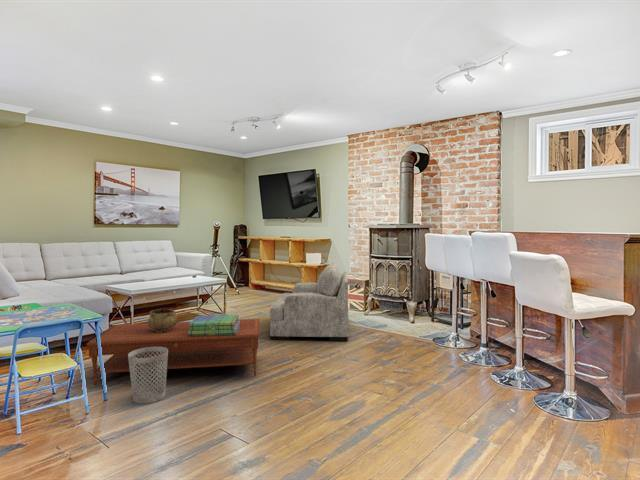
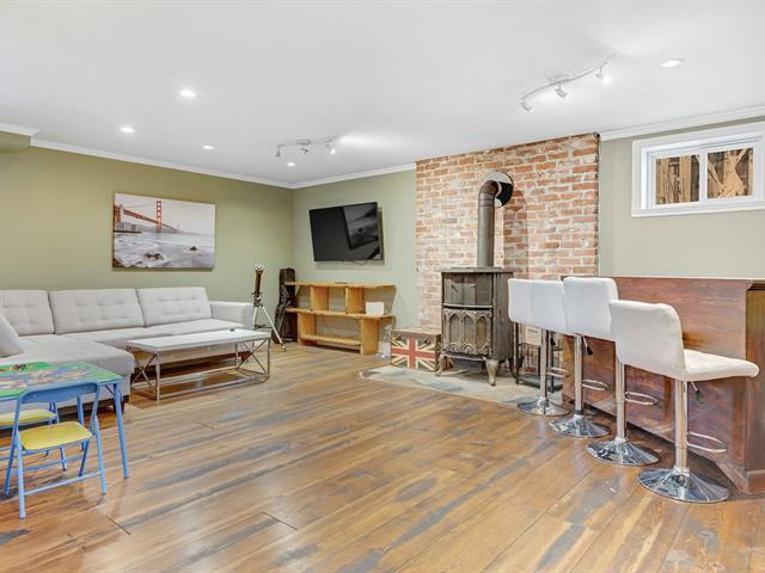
- coffee table [86,318,261,386]
- stack of books [188,314,240,336]
- armchair [269,261,349,342]
- decorative bowl [147,308,178,332]
- wastebasket [128,347,168,405]
